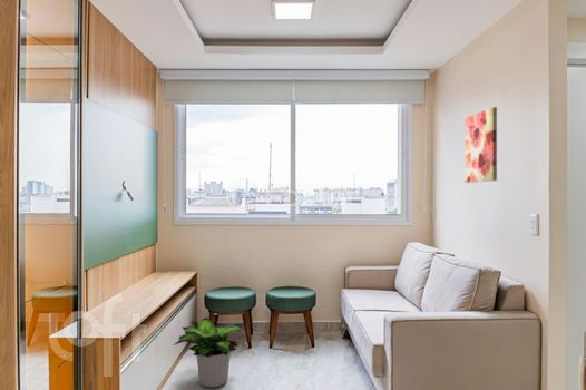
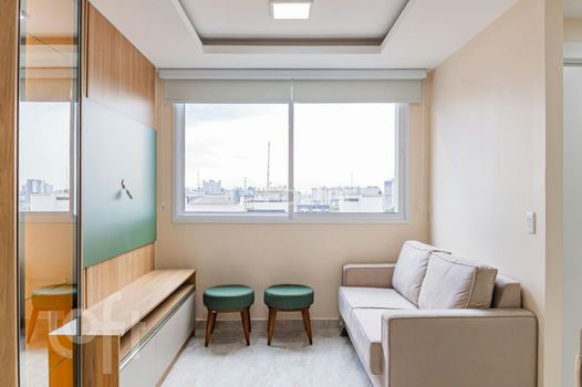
- wall art [463,106,498,184]
- potted plant [173,316,245,389]
